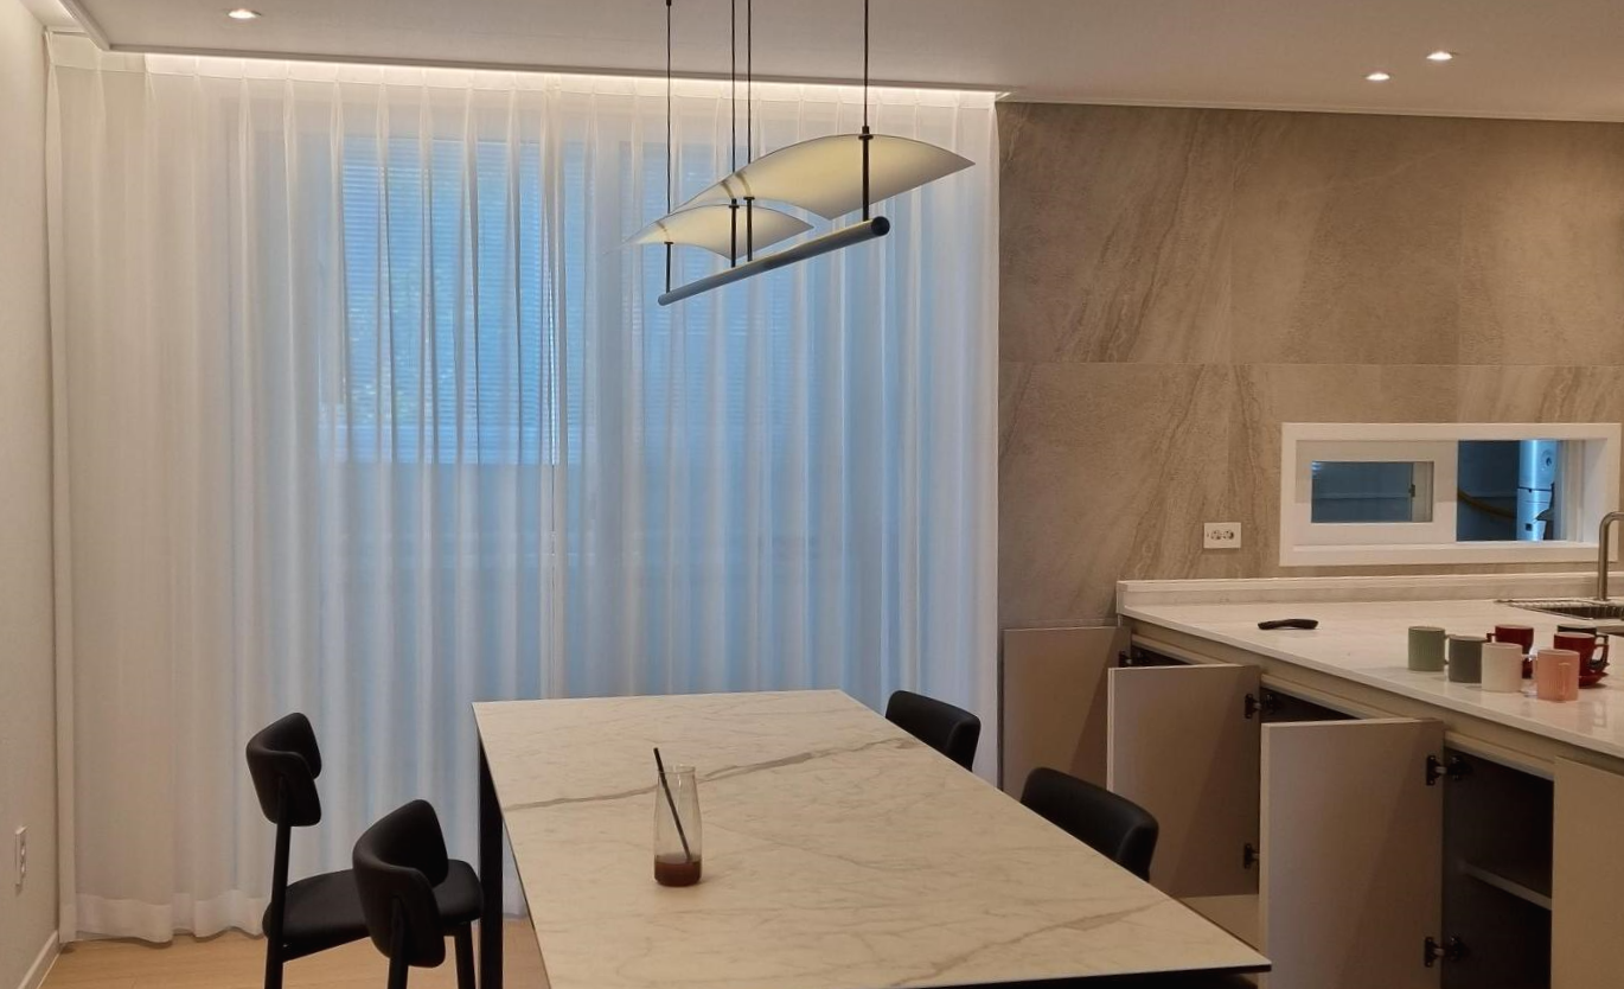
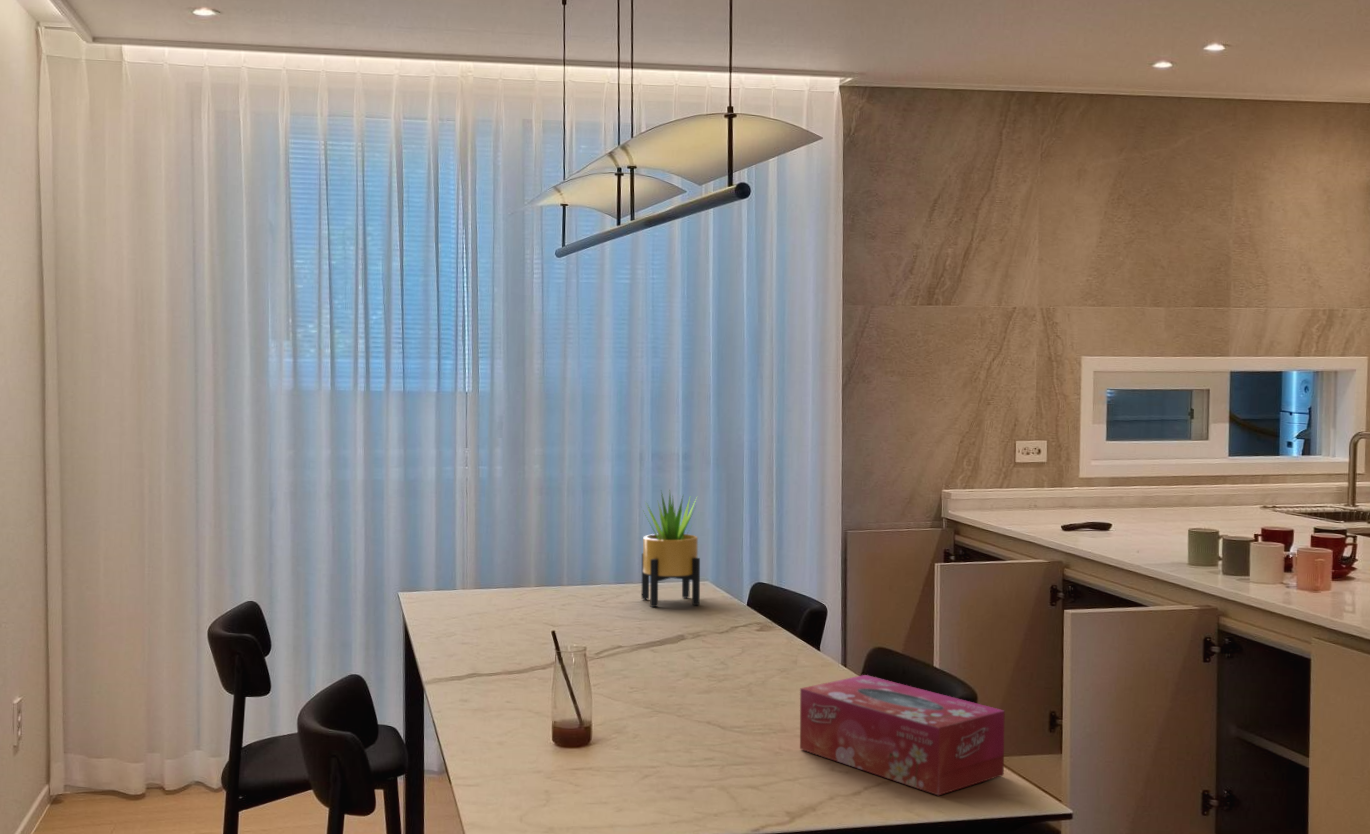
+ tissue box [799,674,1006,796]
+ potted plant [639,490,701,608]
